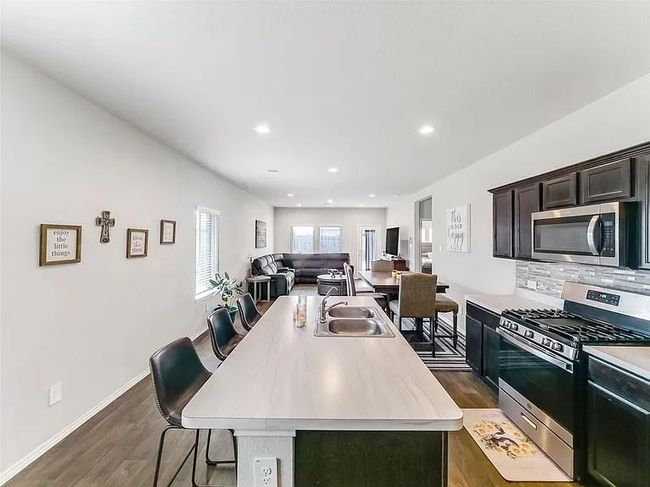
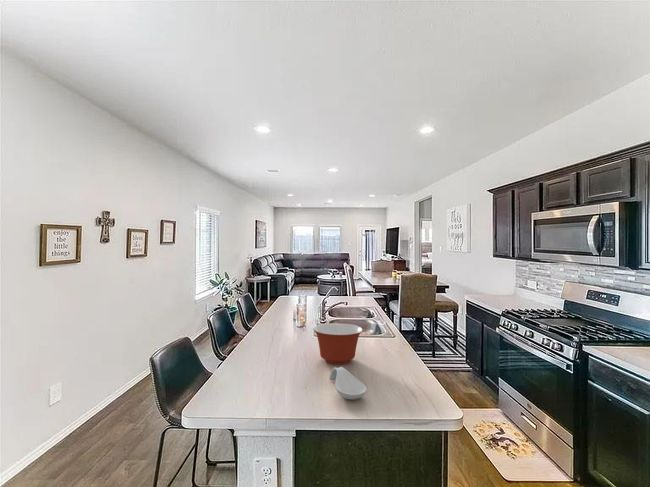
+ spoon rest [328,366,367,401]
+ mixing bowl [312,322,364,365]
